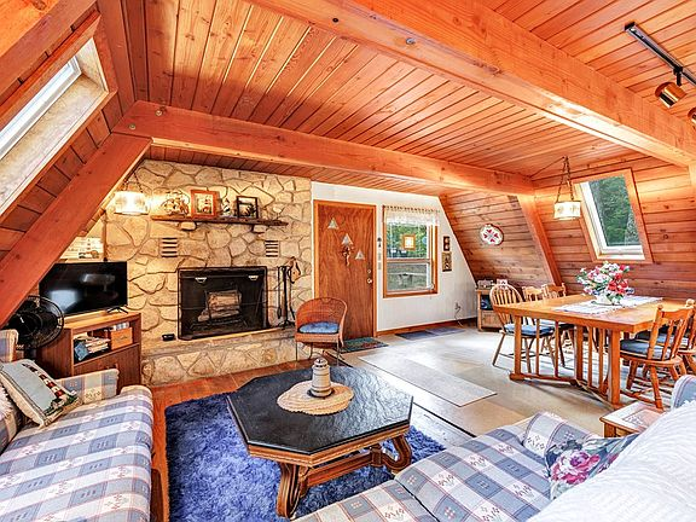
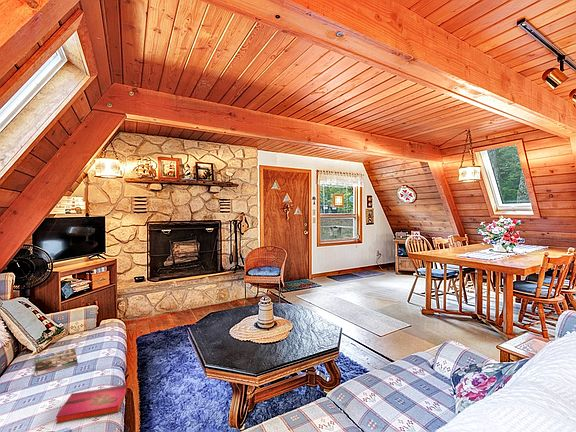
+ magazine [33,347,79,377]
+ hardback book [55,384,128,425]
